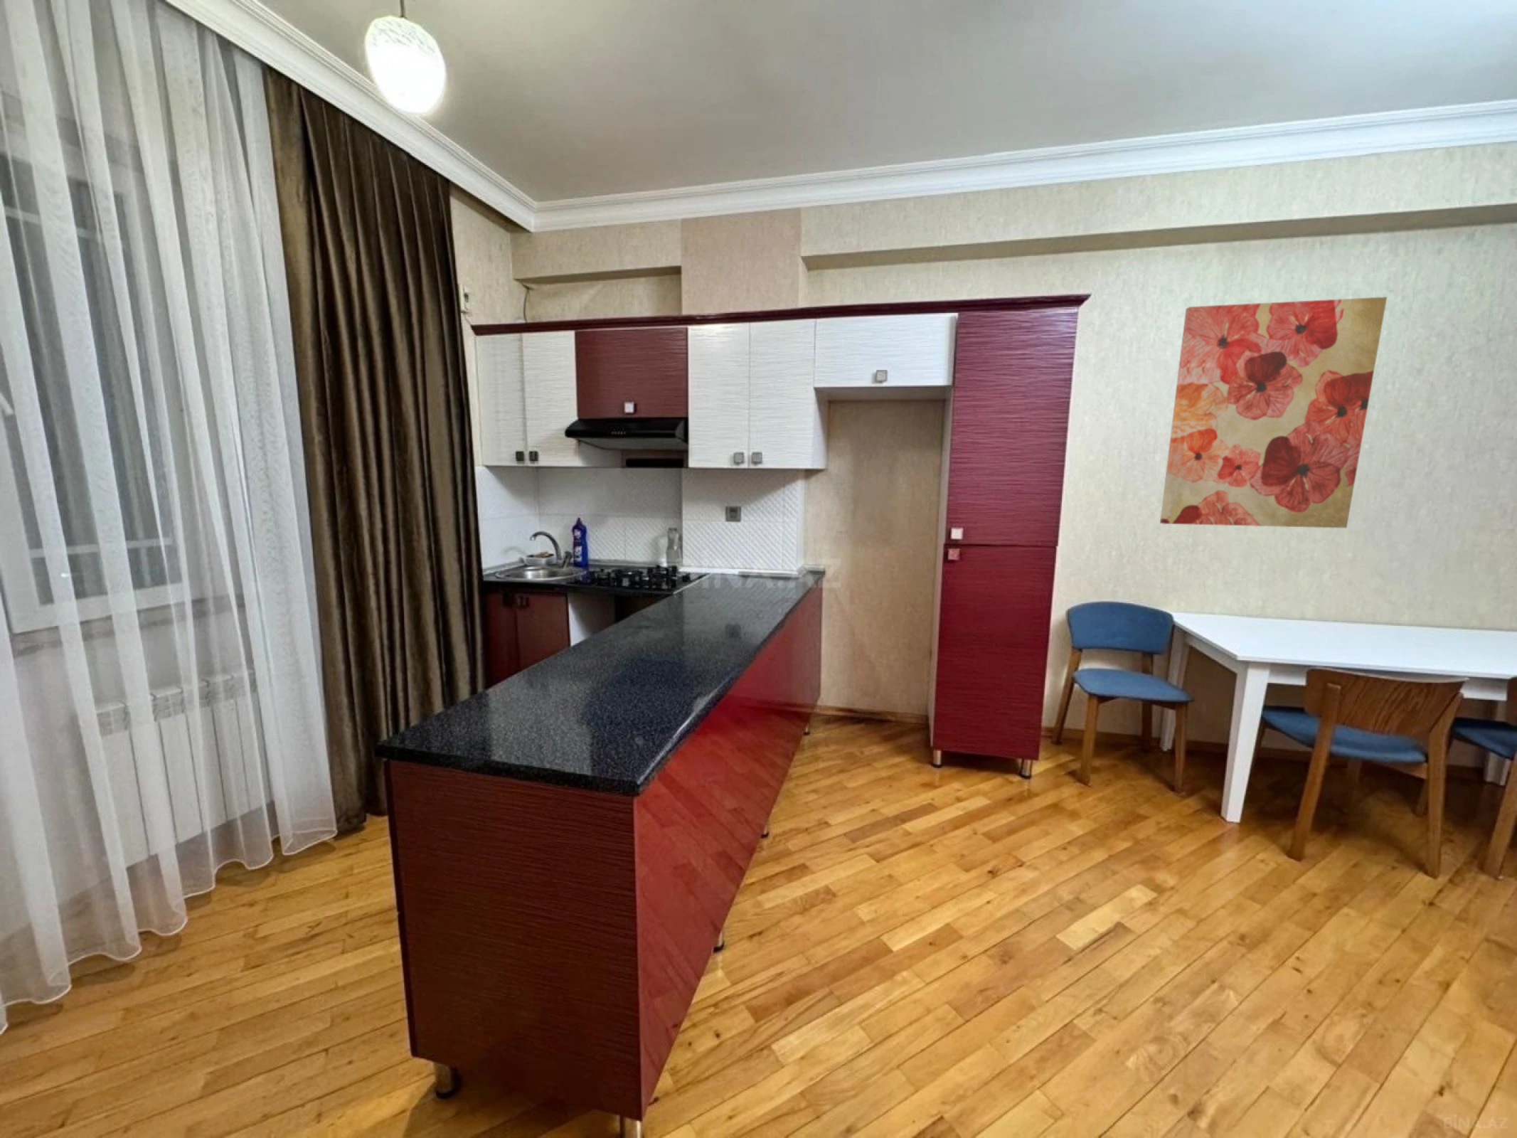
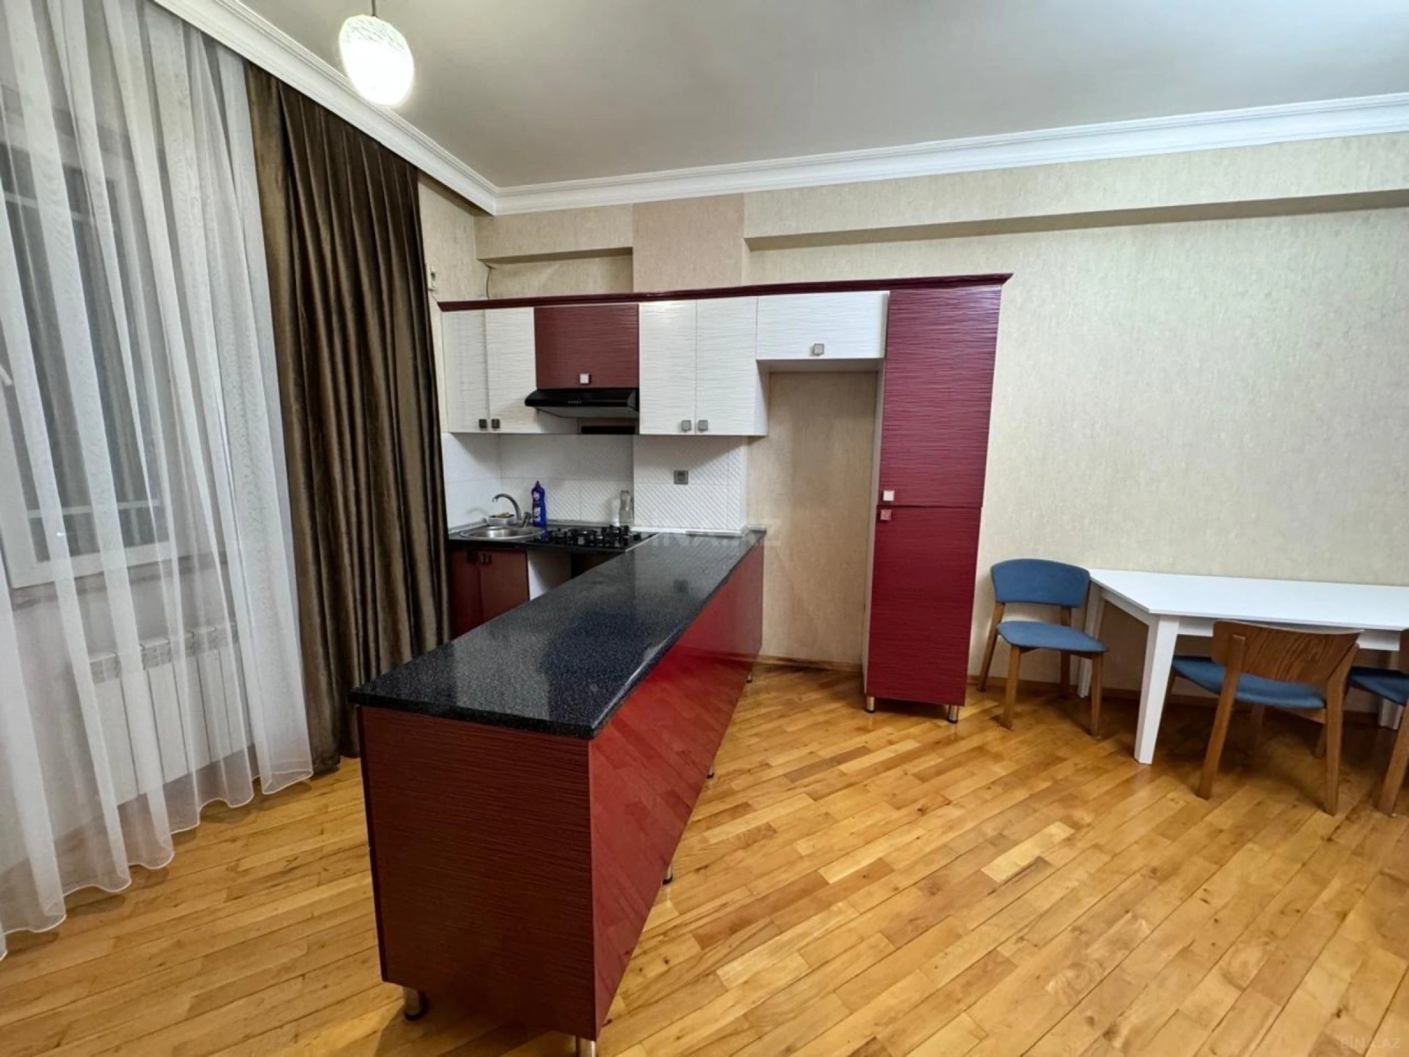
- wall art [1160,296,1388,528]
